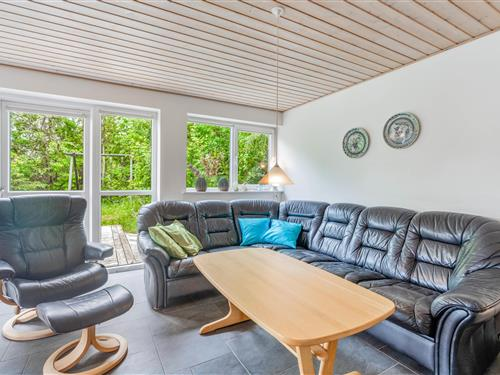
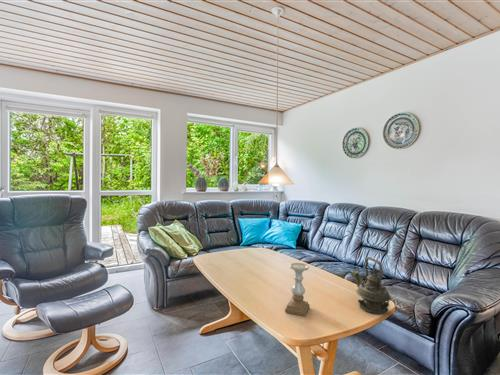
+ candle holder [284,262,311,317]
+ teapot [349,256,392,315]
